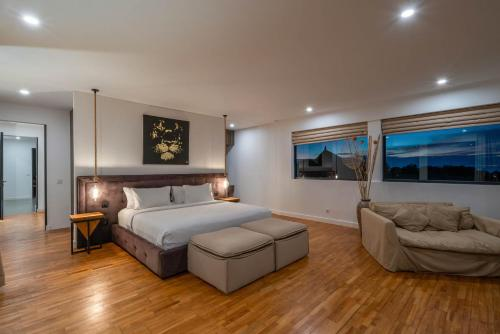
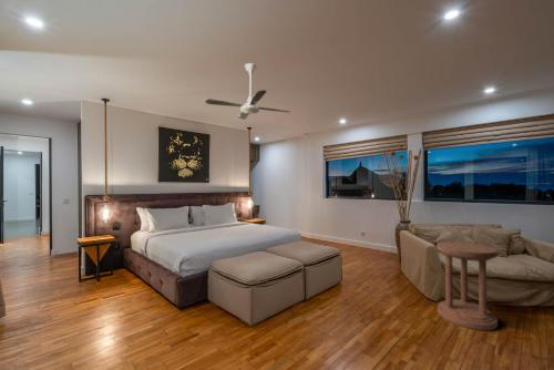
+ ceiling fan [204,62,290,121]
+ side table [435,240,499,331]
